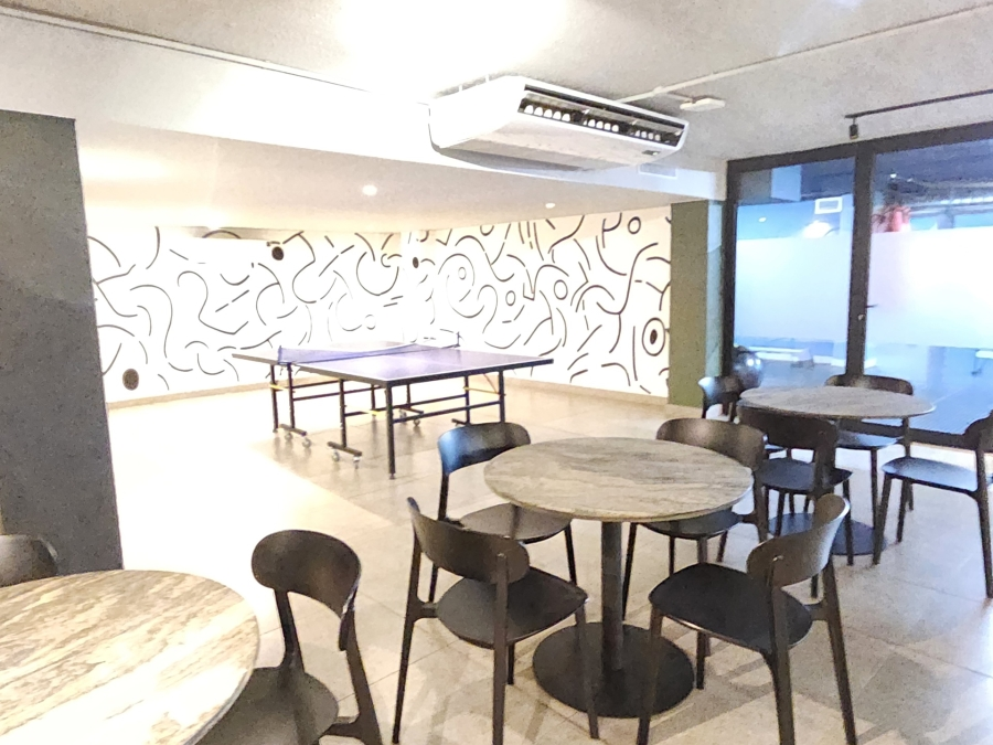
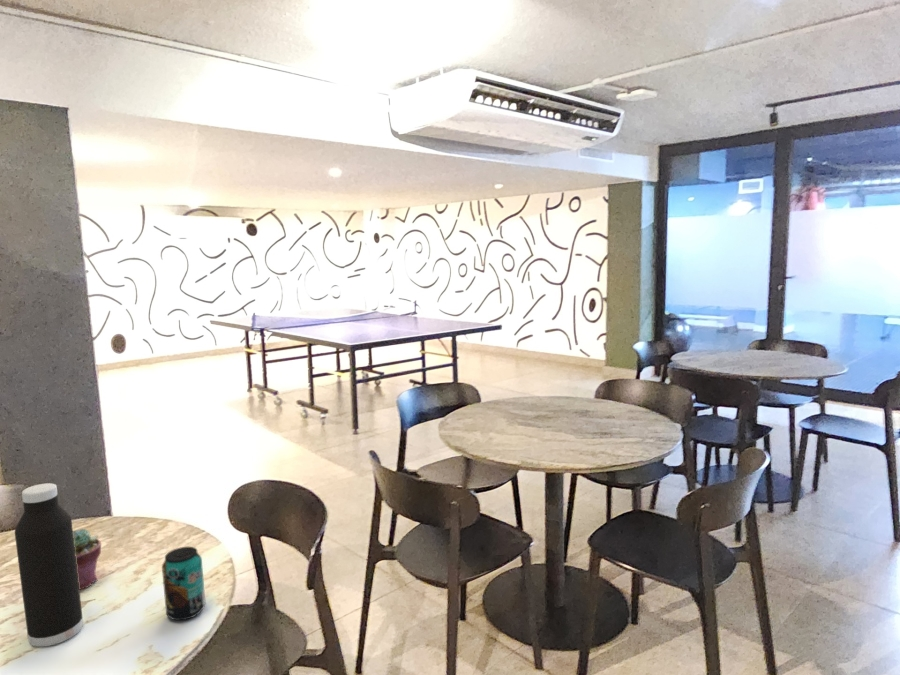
+ potted succulent [73,528,102,591]
+ beverage can [161,546,206,621]
+ water bottle [14,482,84,648]
